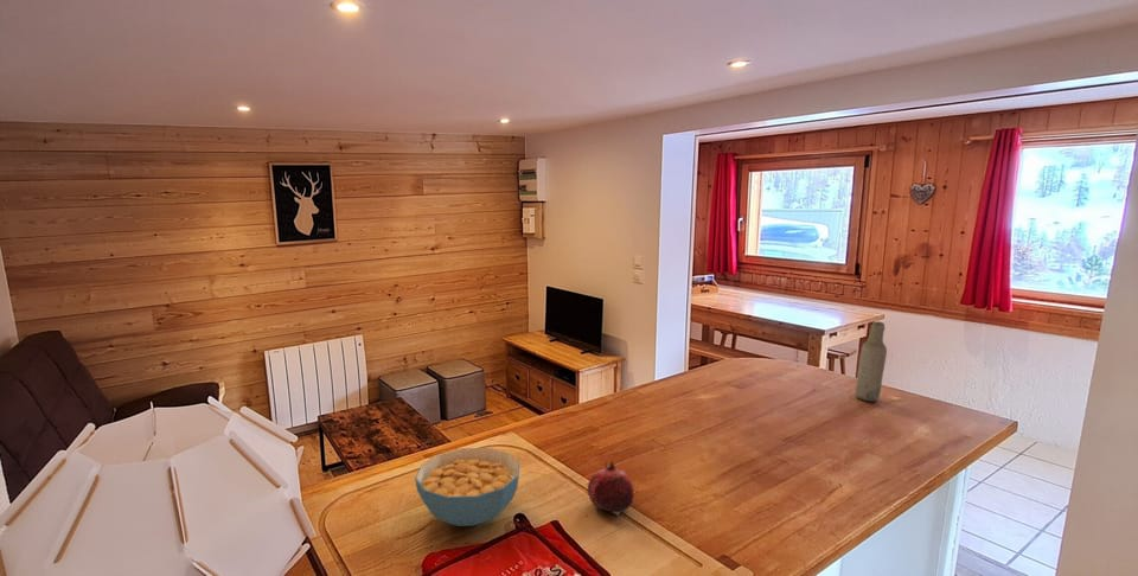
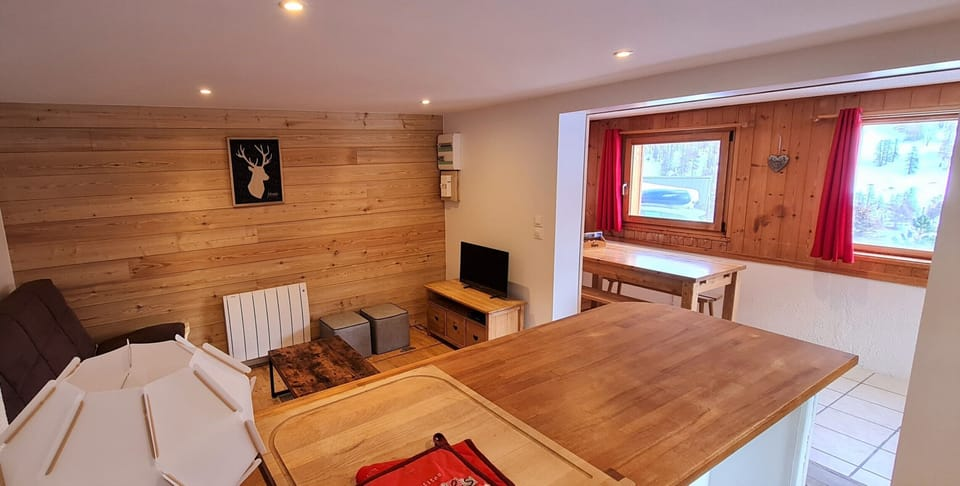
- bottle [855,320,888,403]
- fruit [587,459,635,517]
- cereal bowl [414,447,520,527]
